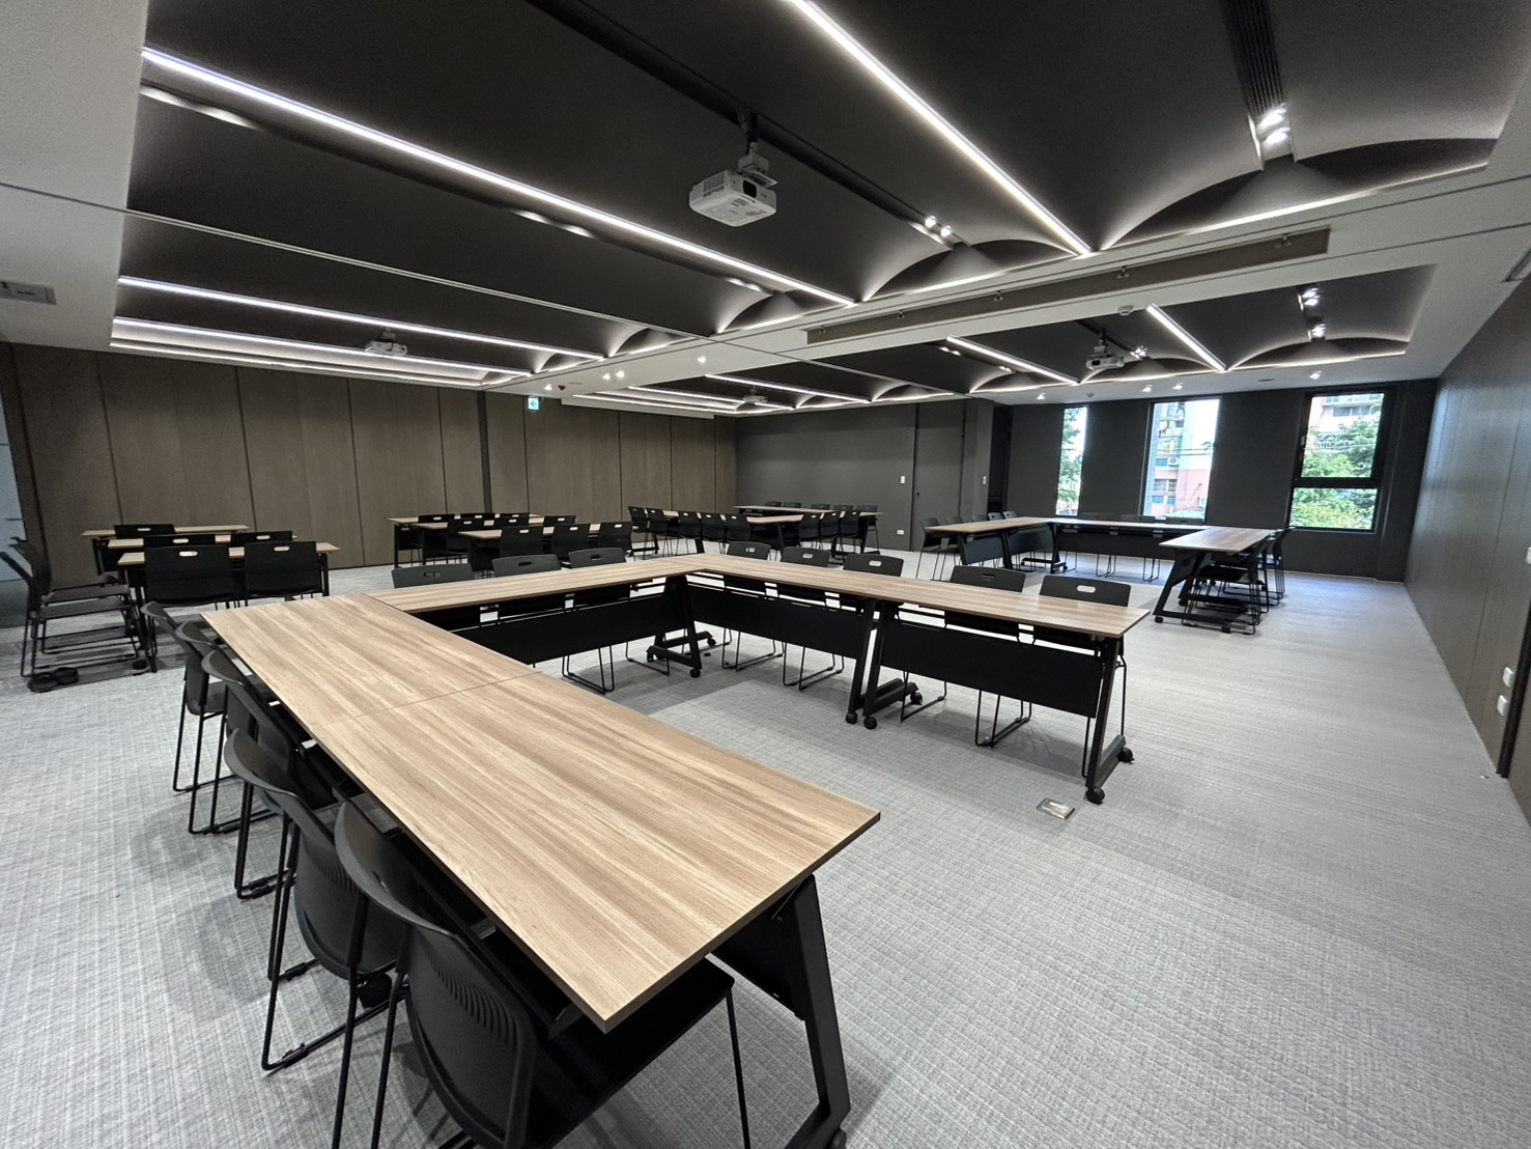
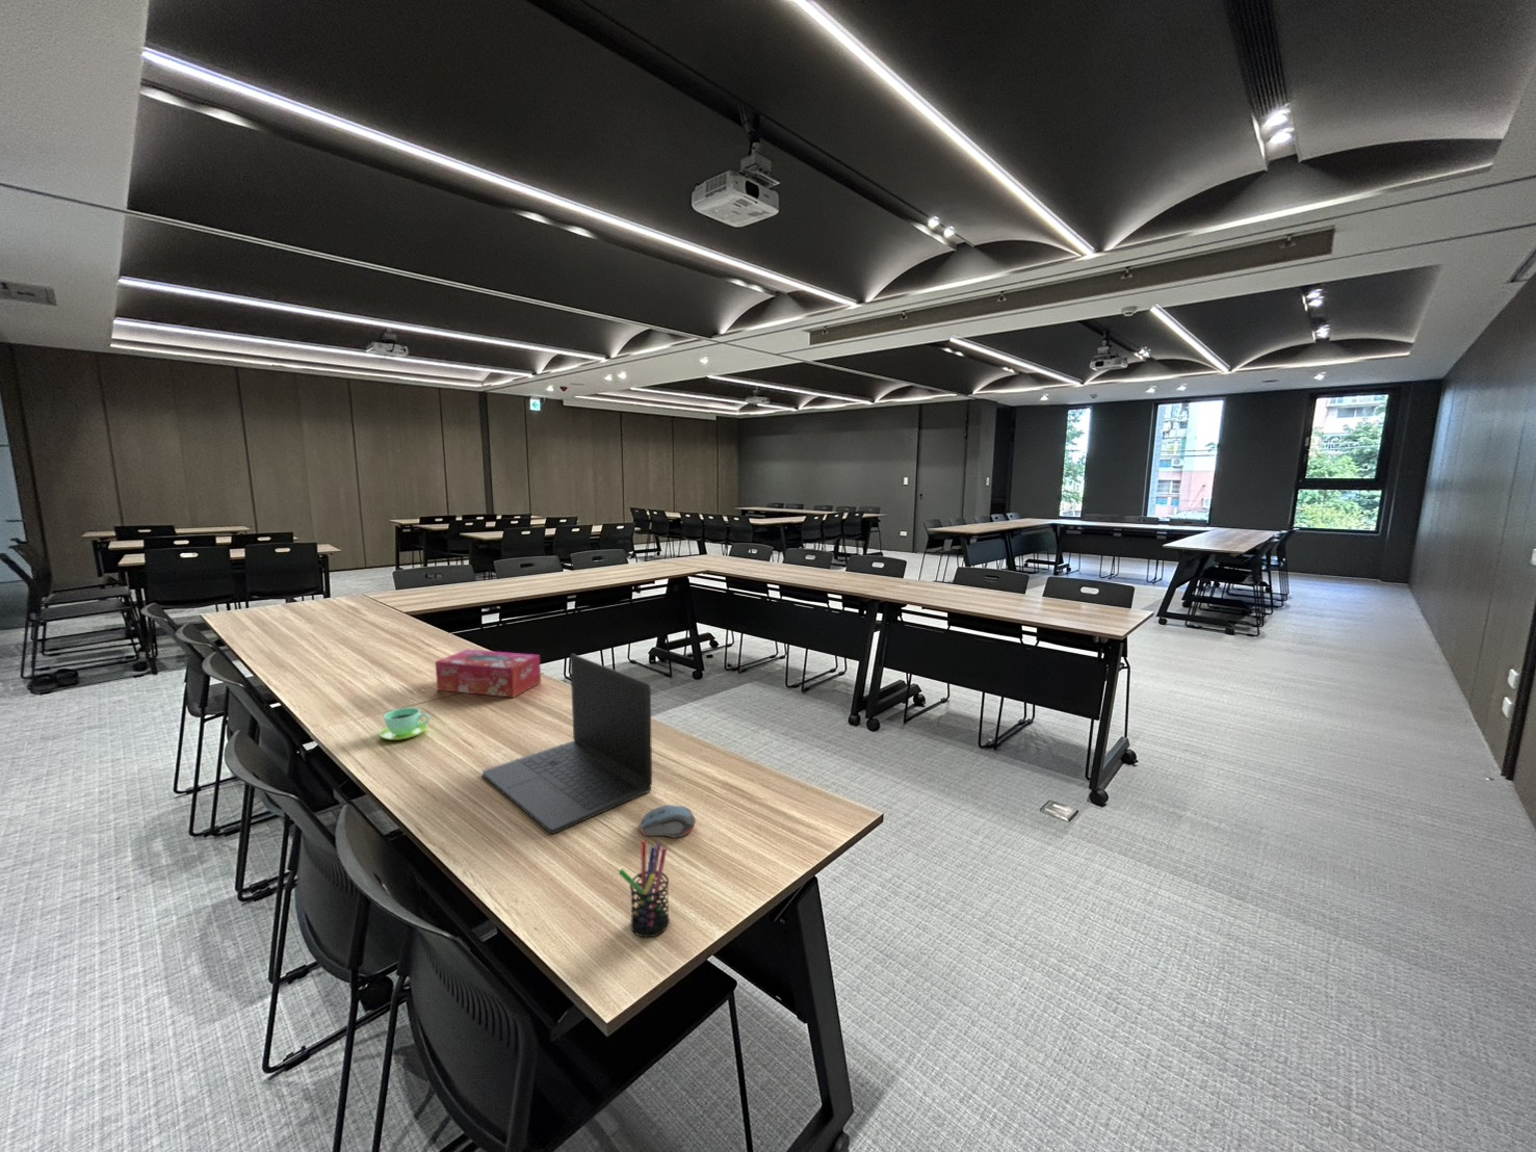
+ pen holder [617,839,671,938]
+ computer mouse [639,803,697,839]
+ laptop [482,653,654,835]
+ tissue box [433,649,542,698]
+ cup [379,707,431,742]
